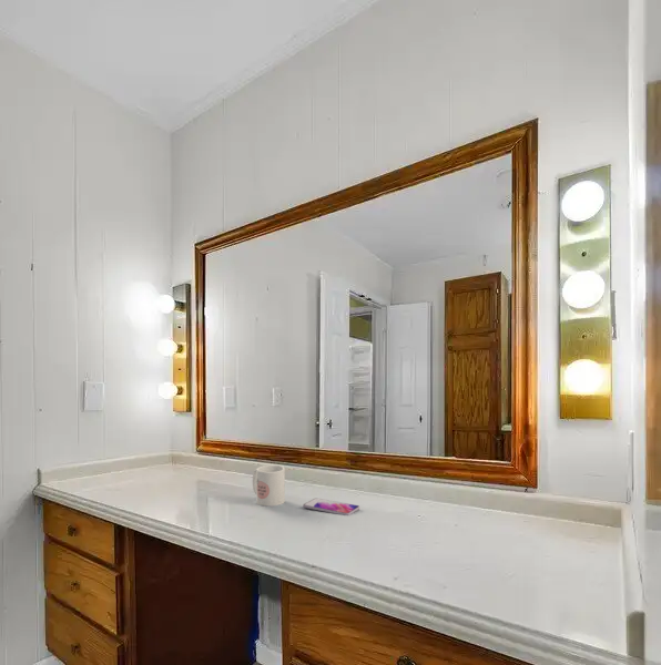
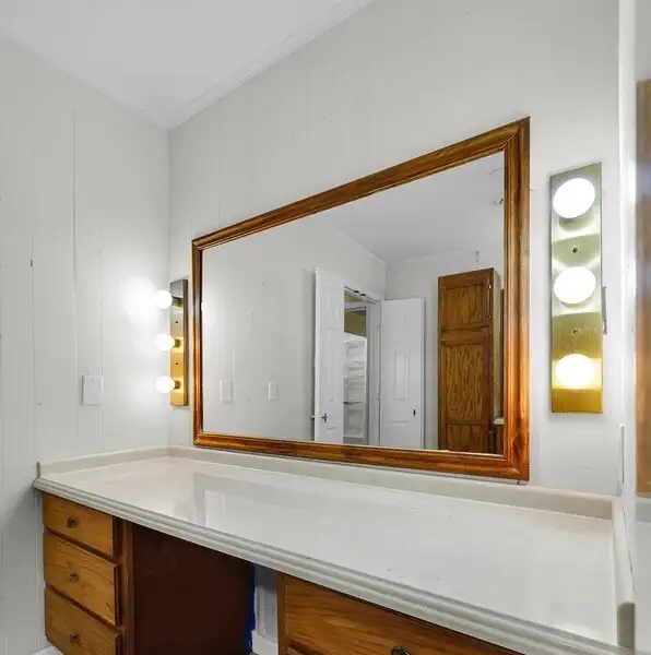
- mug [252,464,286,507]
- smartphone [302,497,360,516]
